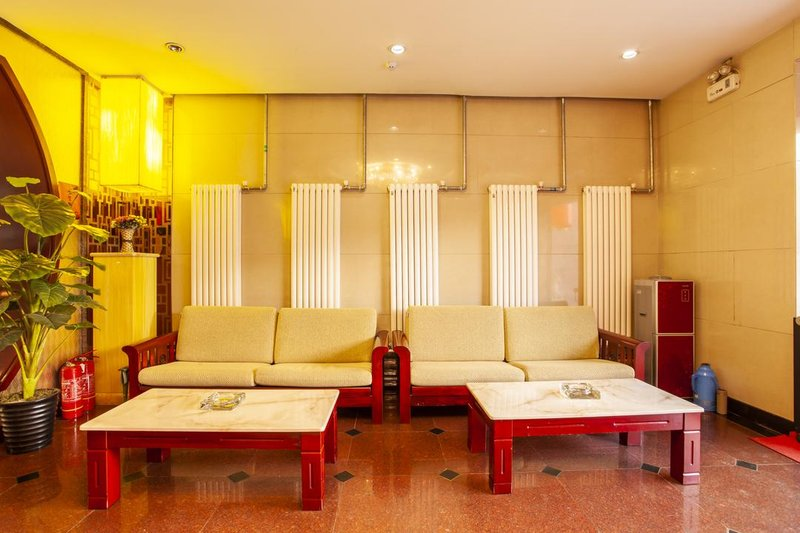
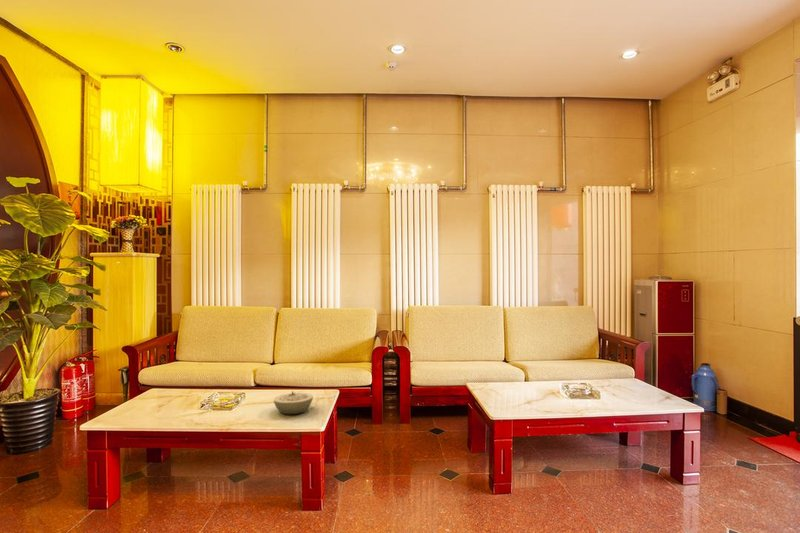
+ fire pit bowl [273,390,314,415]
